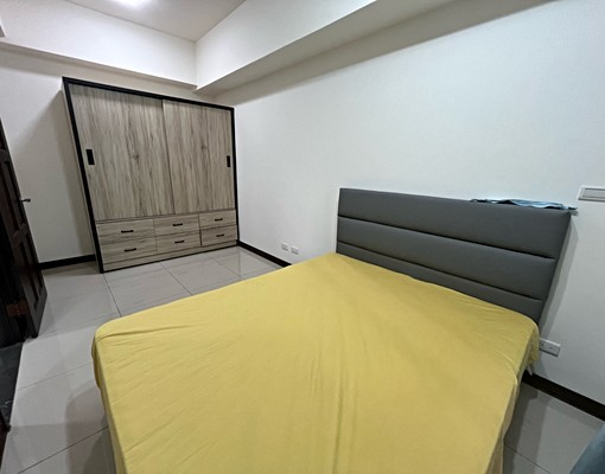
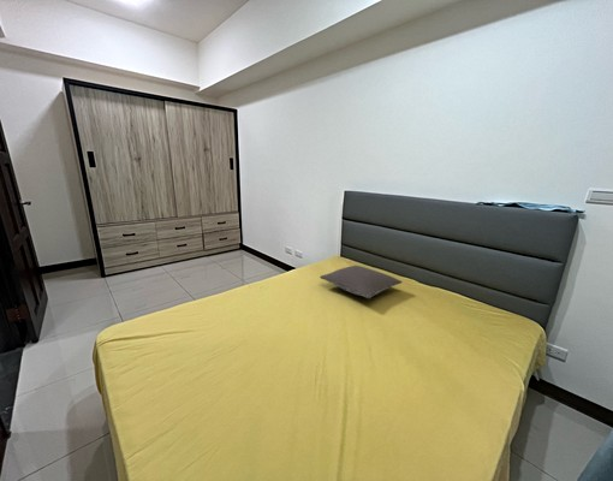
+ pillow [319,265,404,299]
